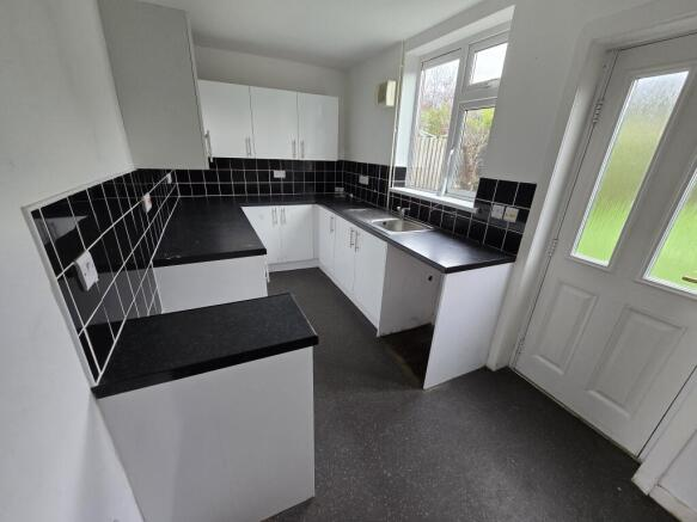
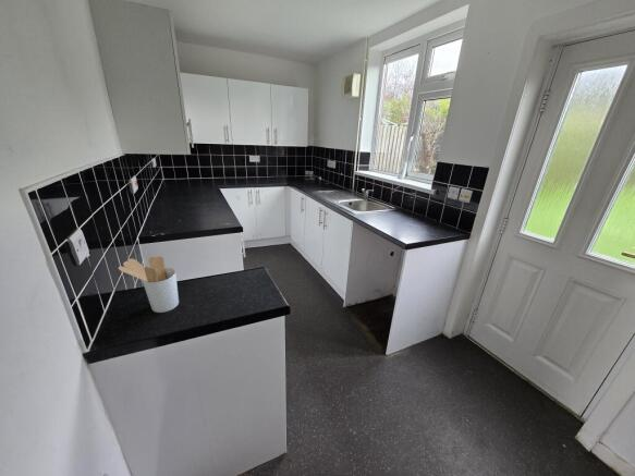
+ utensil holder [118,256,180,314]
